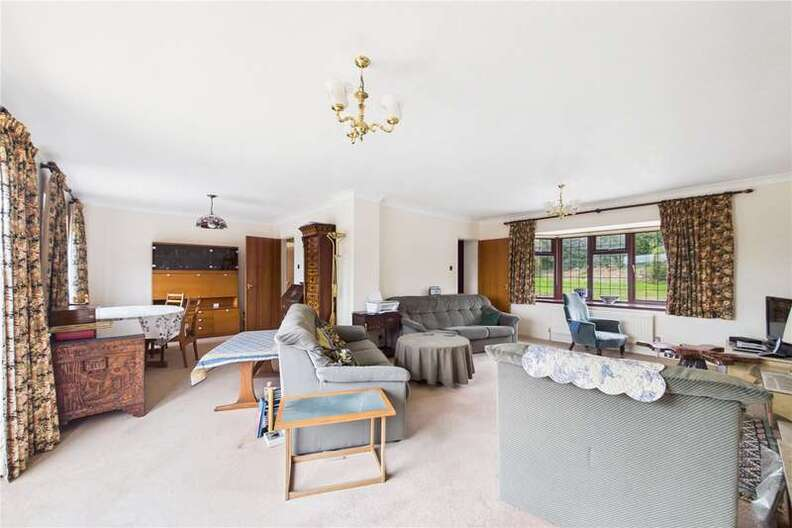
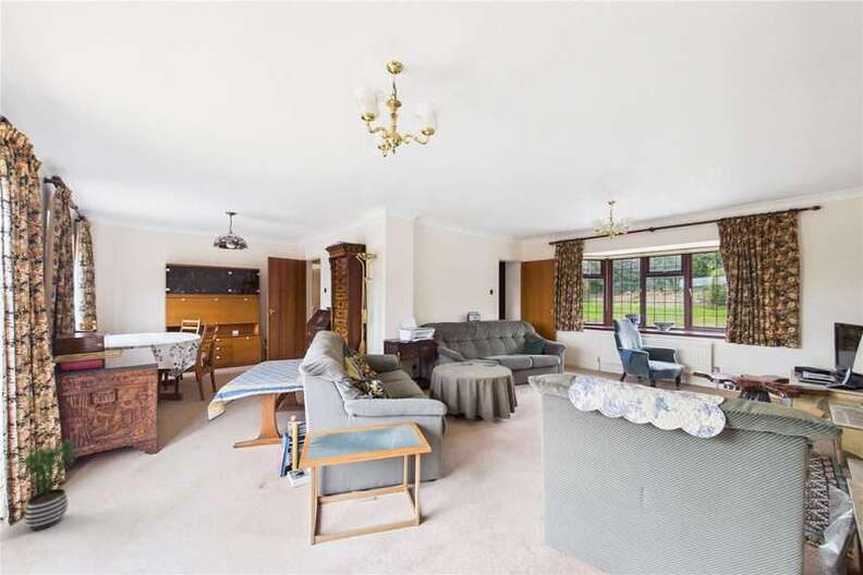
+ potted plant [7,438,90,531]
